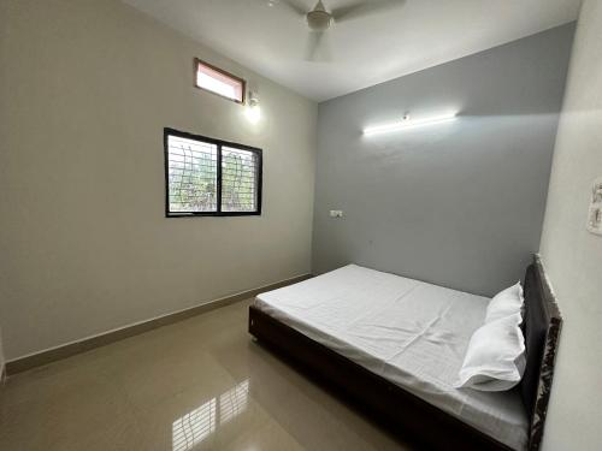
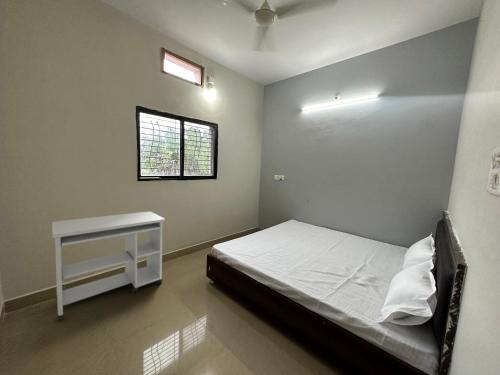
+ desk [51,211,166,322]
